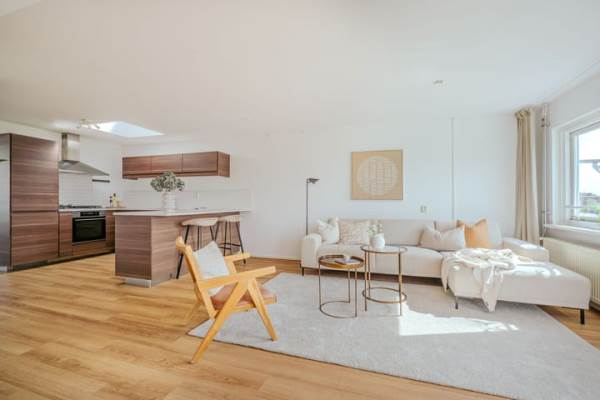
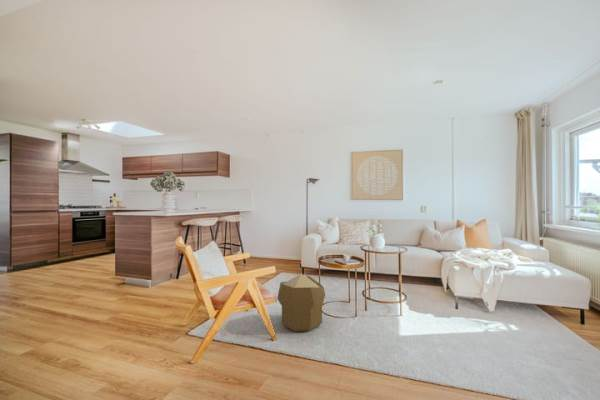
+ pouf [276,273,326,333]
